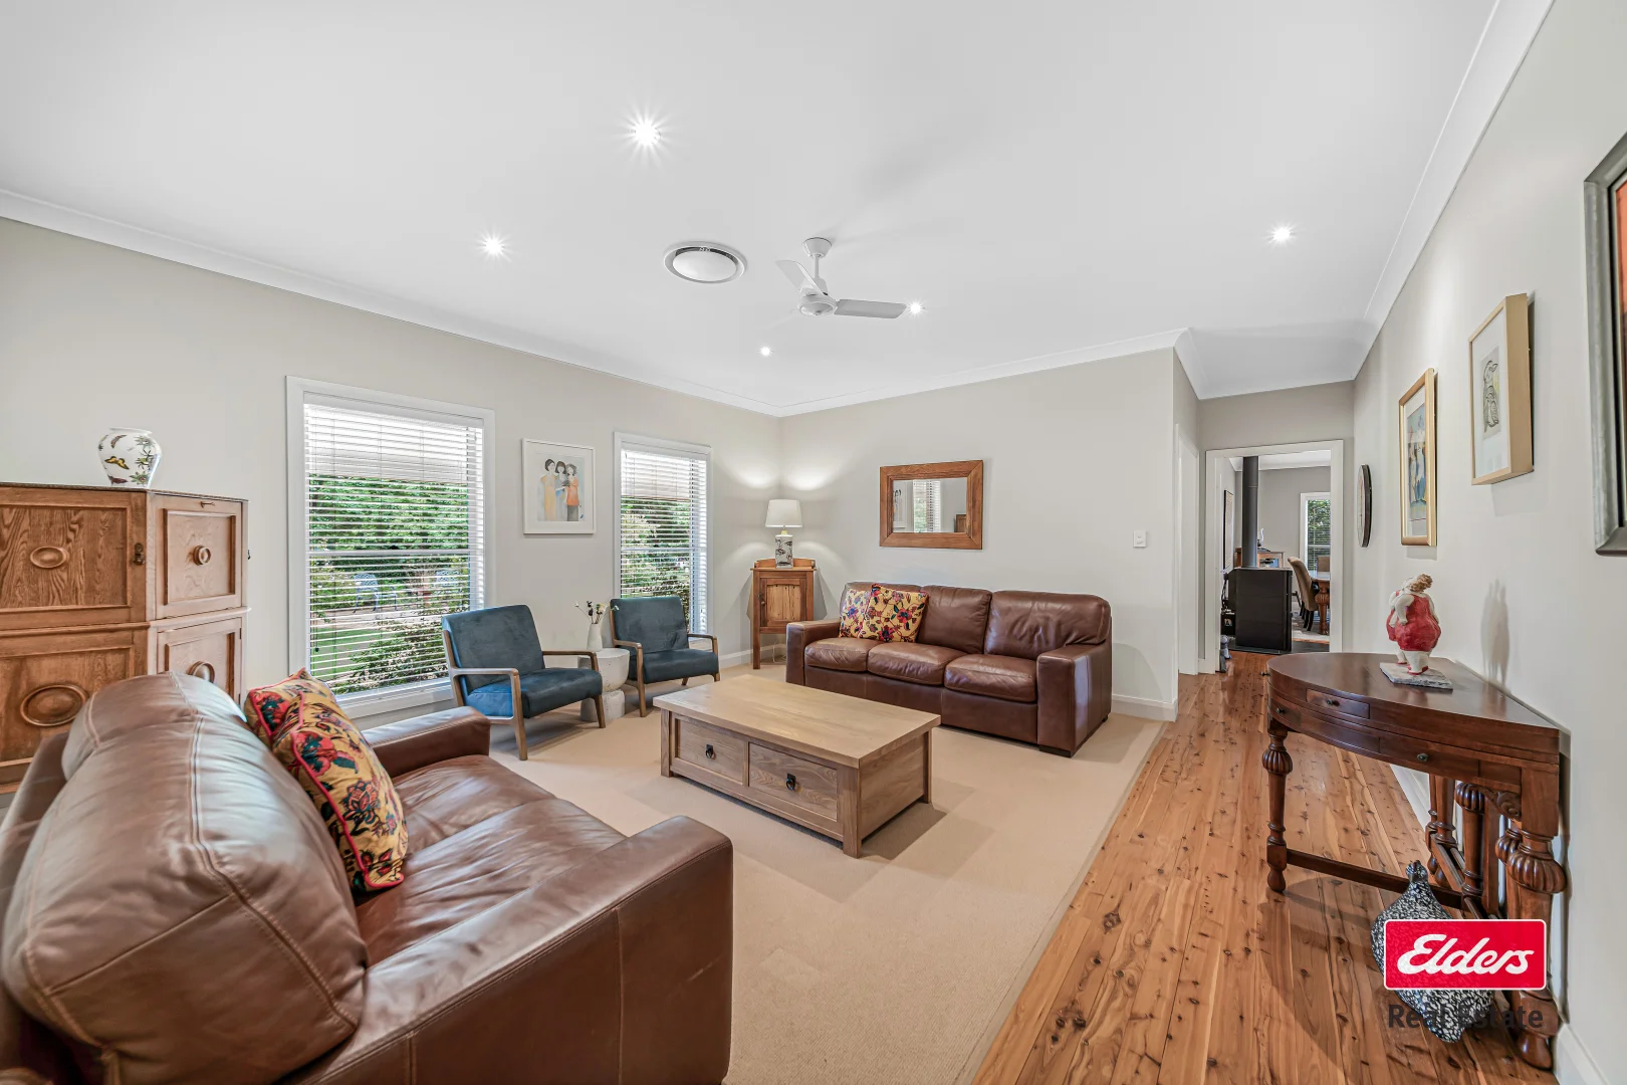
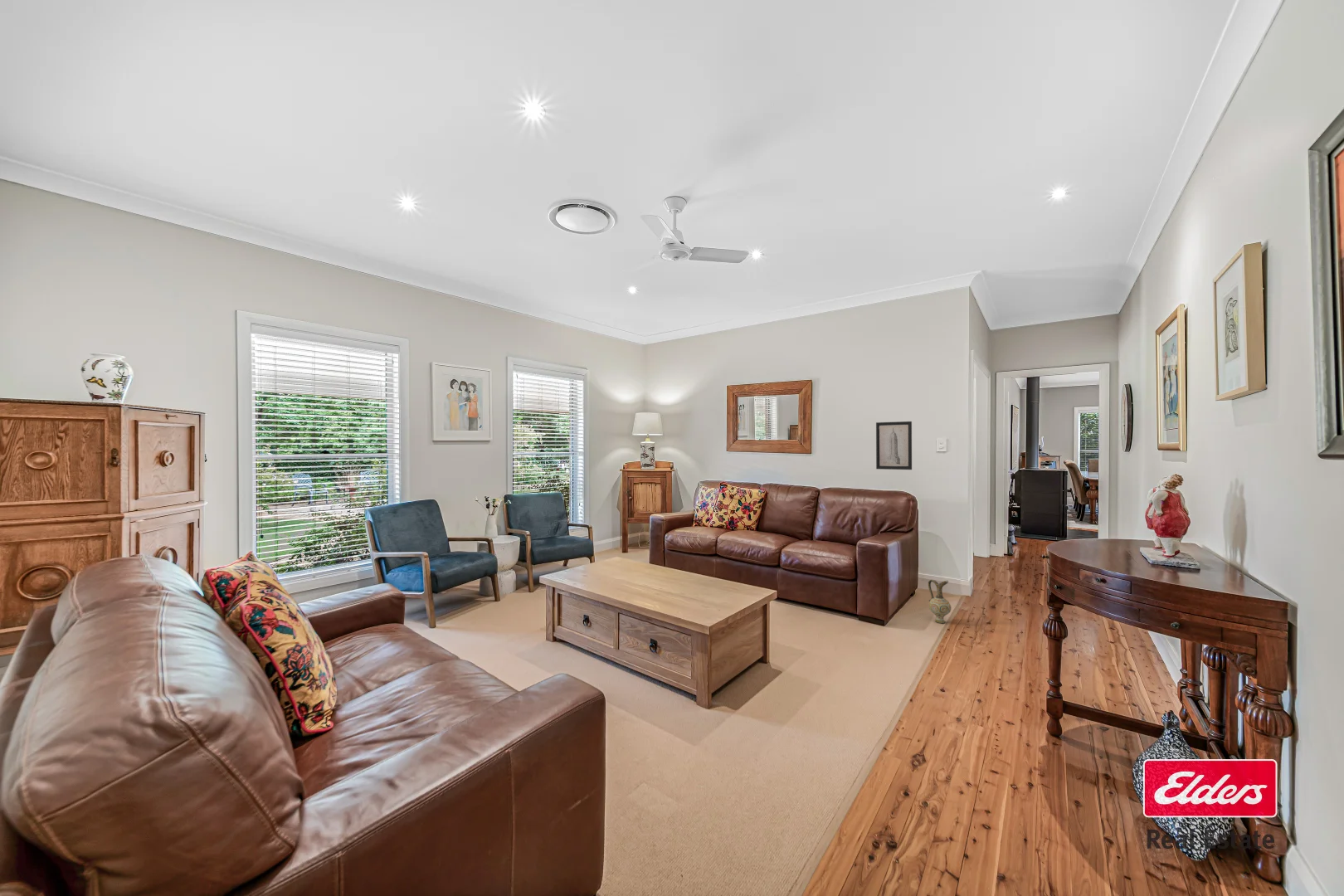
+ ceramic jug [928,579,952,624]
+ wall art [875,421,913,470]
